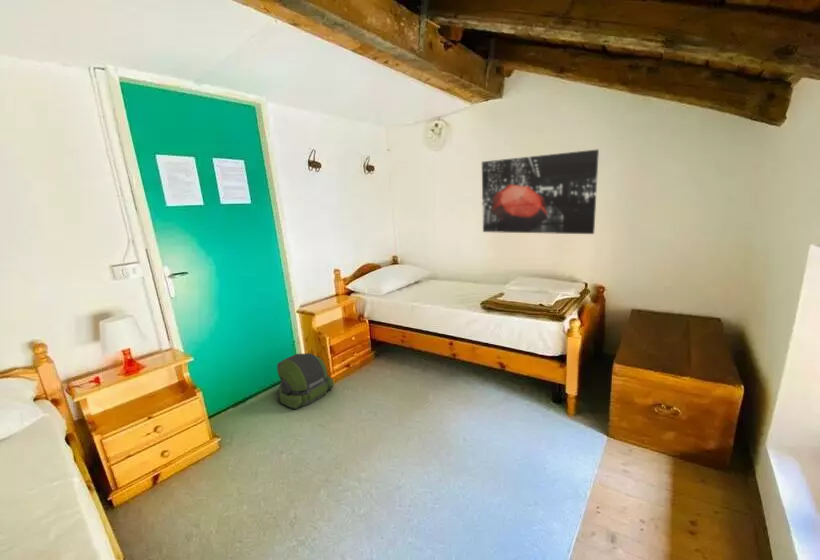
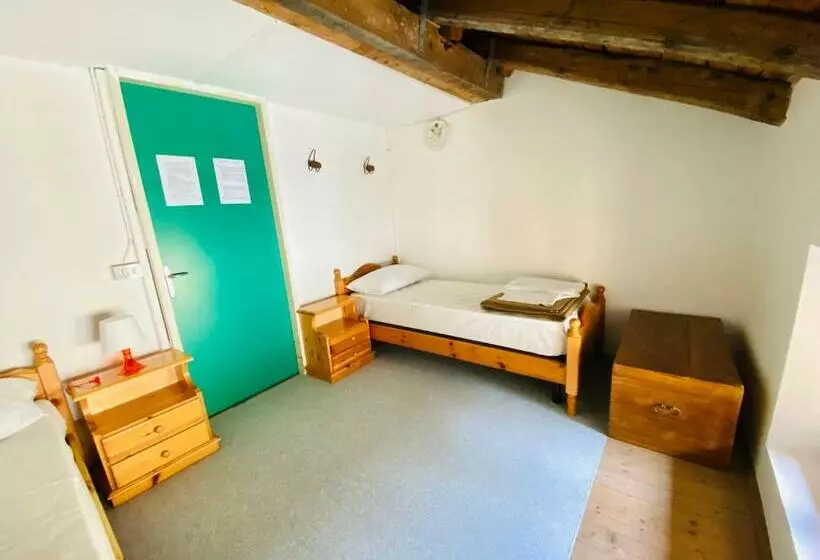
- wall art [481,148,600,235]
- backpack [276,352,334,410]
